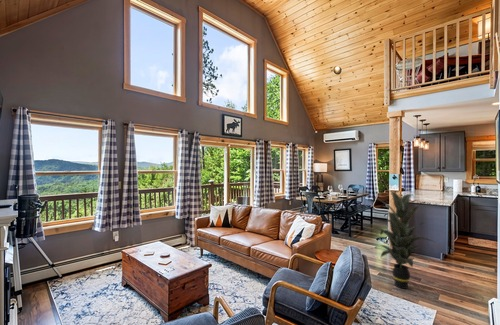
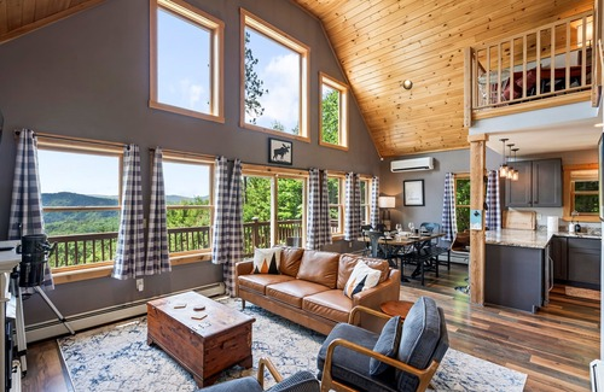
- indoor plant [367,190,435,290]
